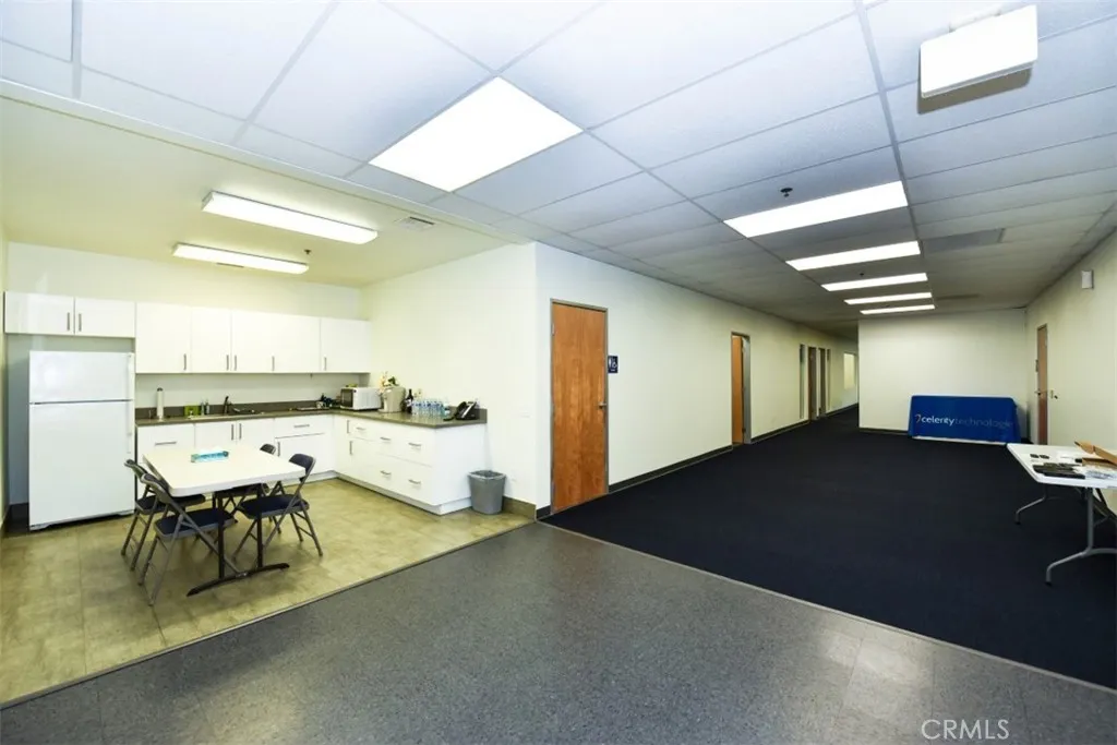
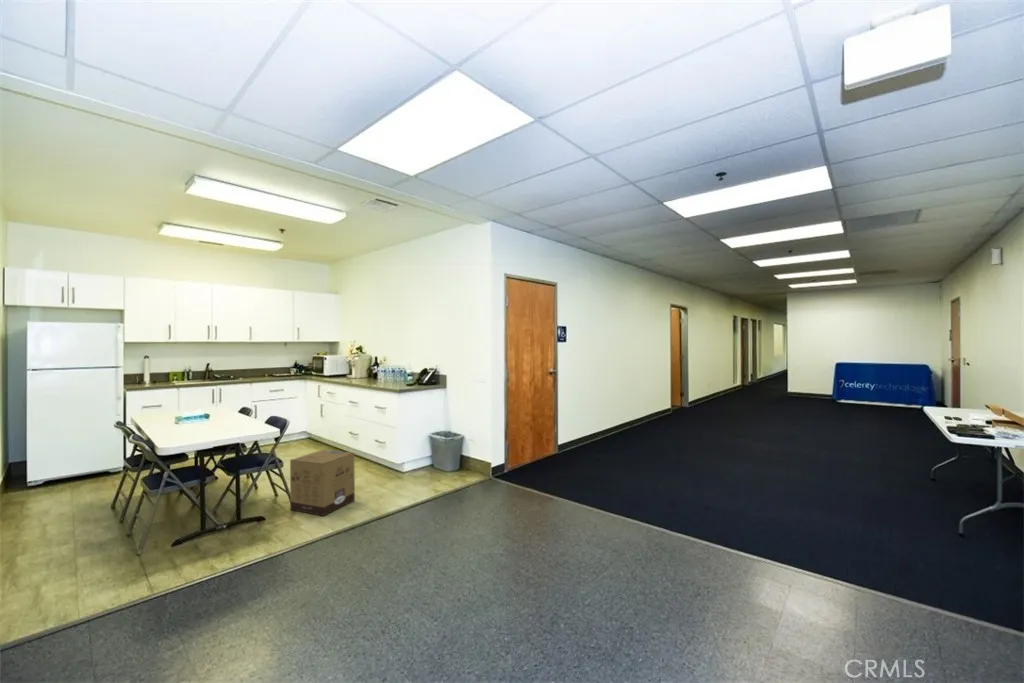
+ cardboard box [289,449,356,517]
